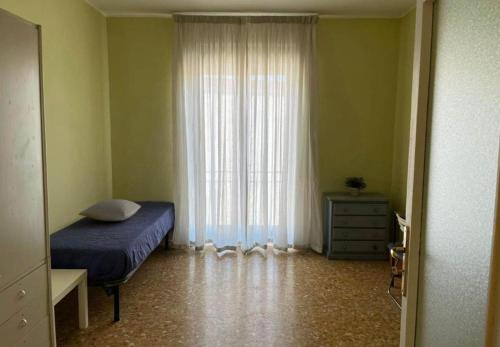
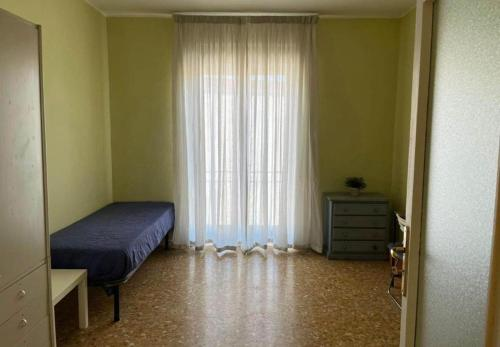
- pillow [77,198,142,222]
